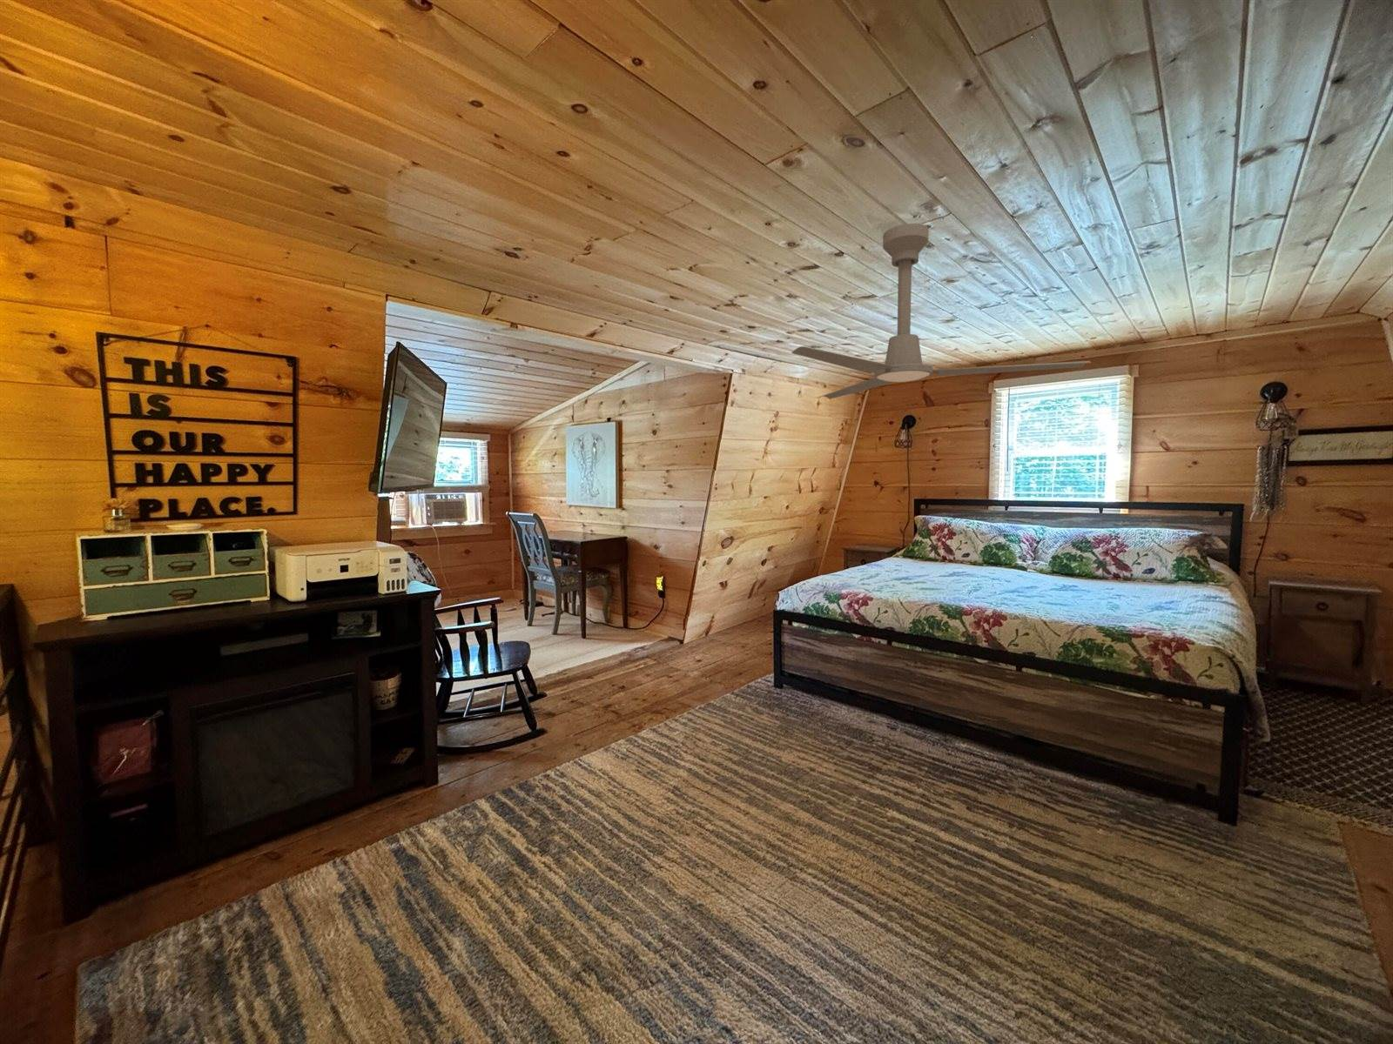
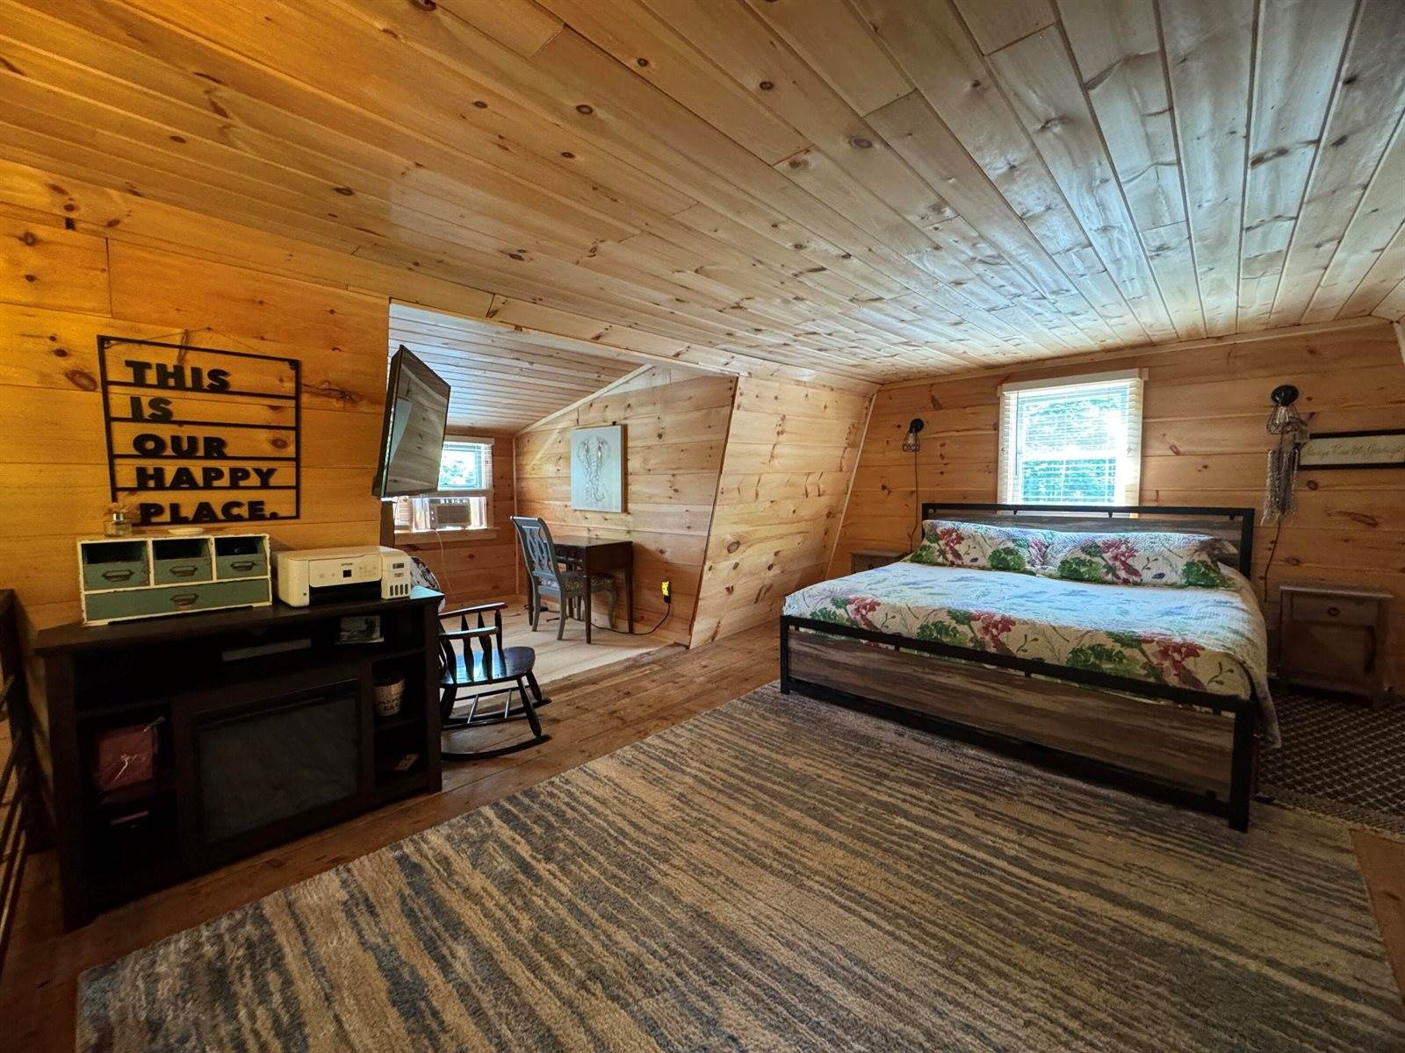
- ceiling fan [791,223,1091,400]
